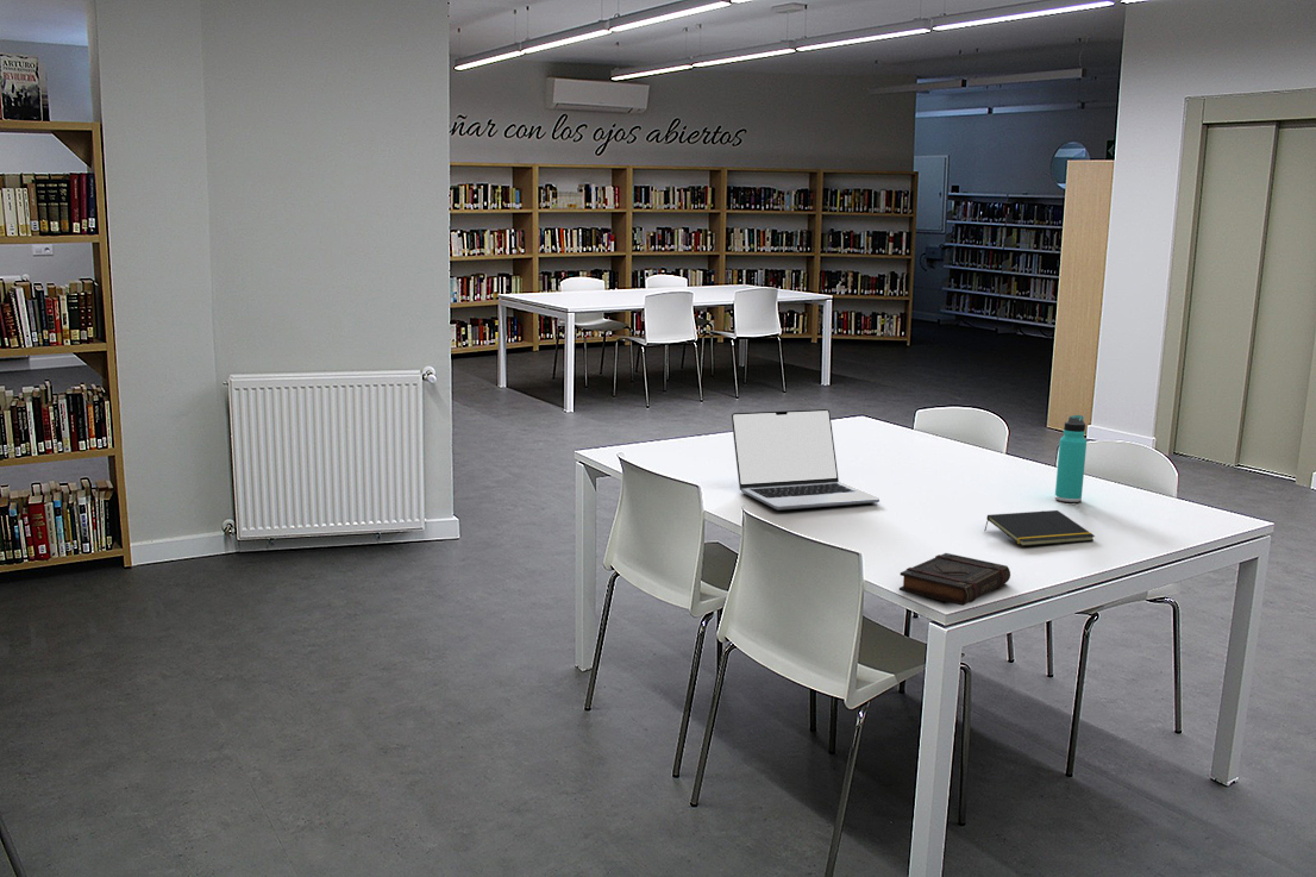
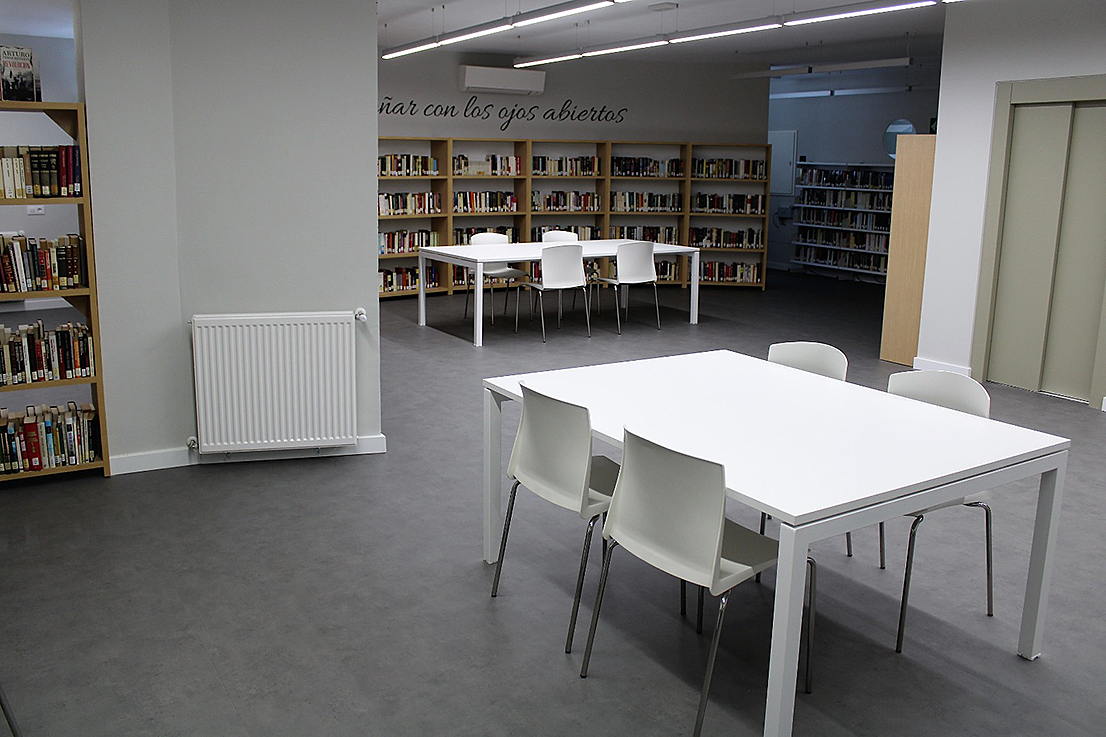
- notepad [984,509,1096,547]
- laptop [731,408,881,512]
- thermos bottle [1054,414,1088,503]
- book [898,552,1011,607]
